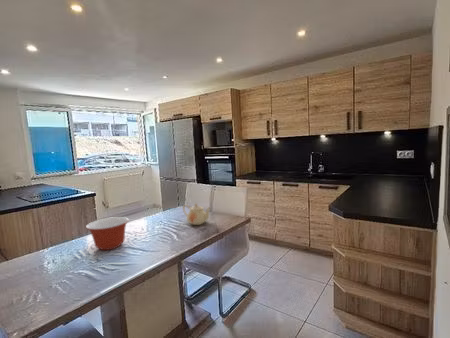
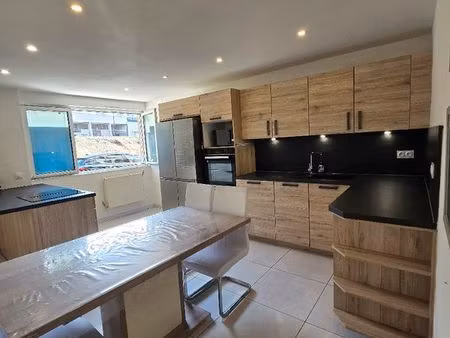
- teapot [182,202,212,226]
- mixing bowl [85,216,130,251]
